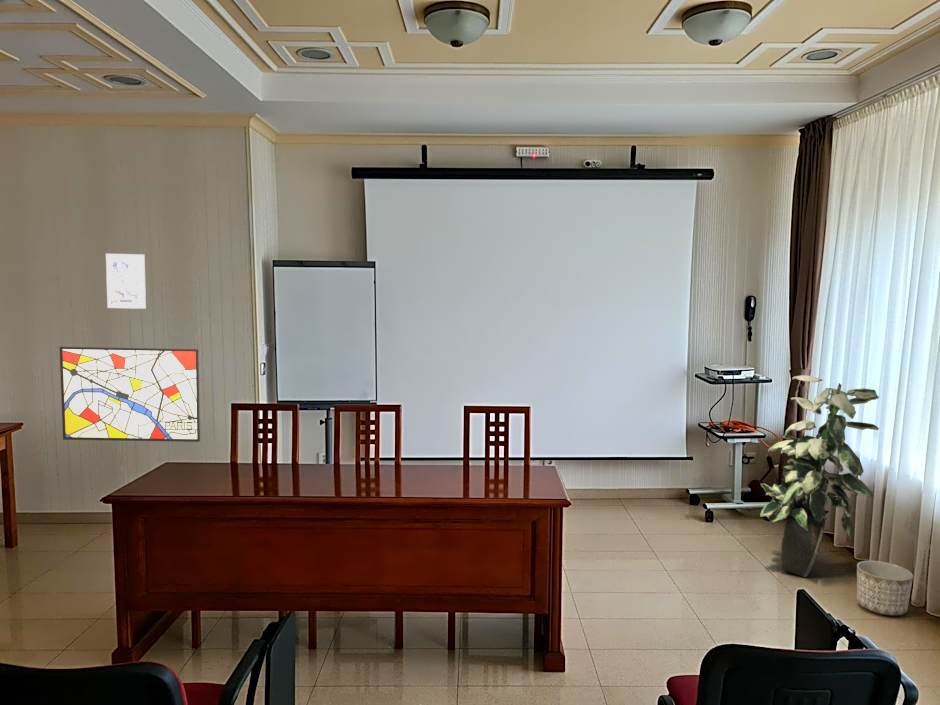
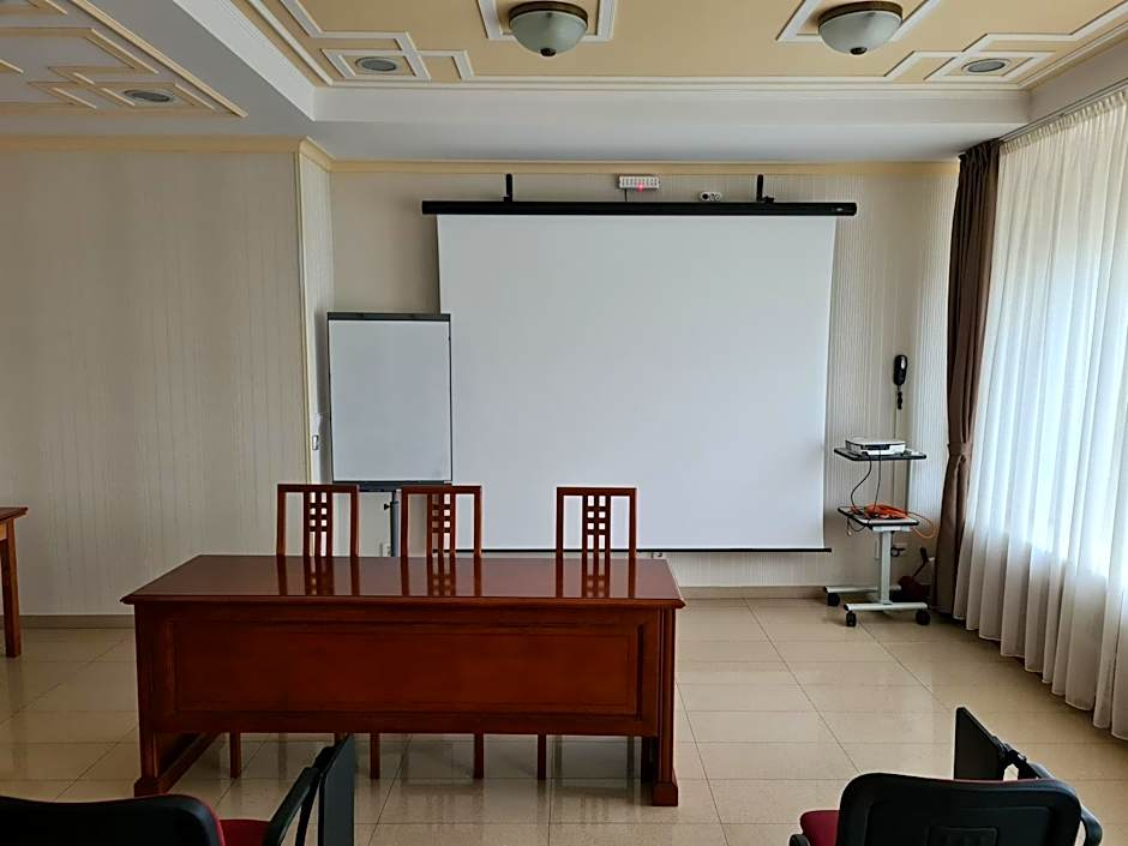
- planter [856,560,914,616]
- indoor plant [759,374,882,578]
- wall art [59,346,201,443]
- wall art [105,253,147,310]
